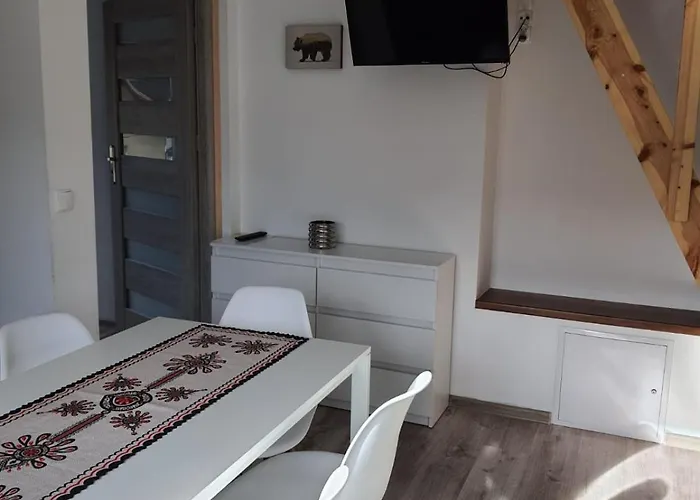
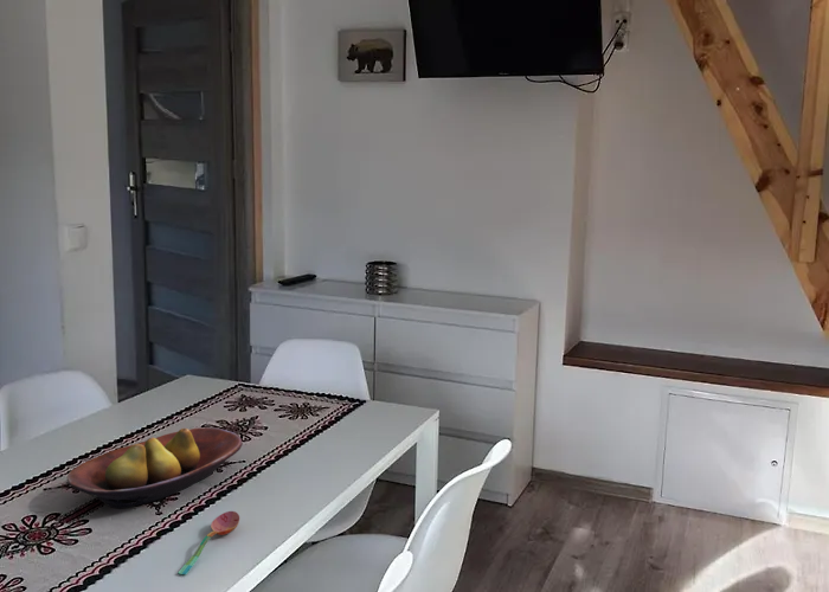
+ soupspoon [176,510,240,577]
+ fruit bowl [66,426,244,509]
